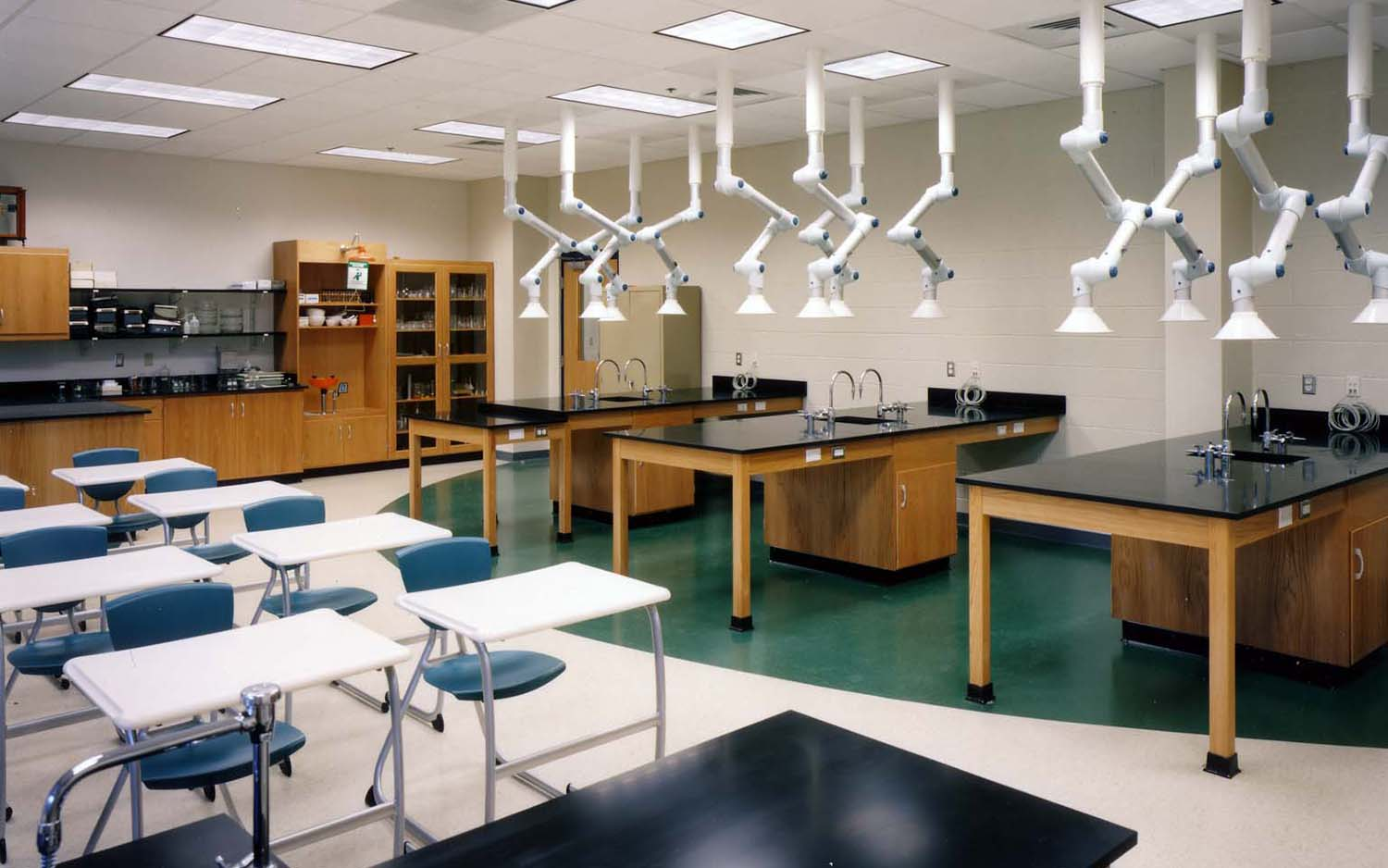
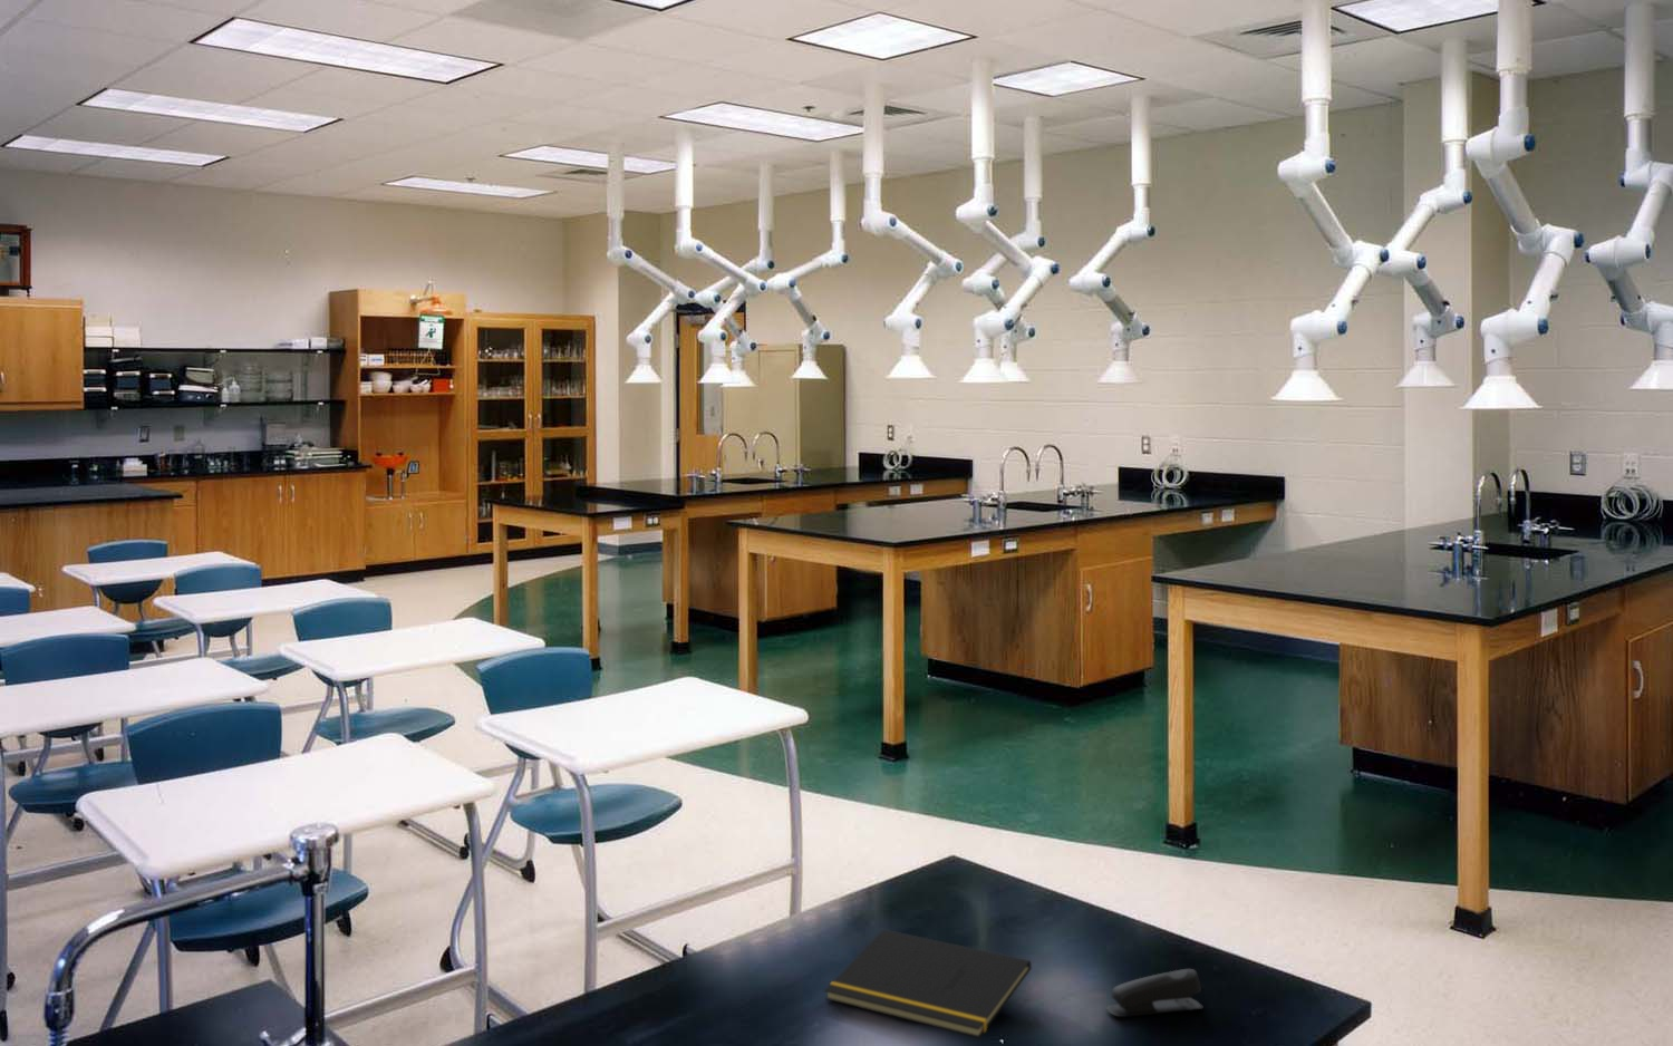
+ notepad [823,929,1033,1039]
+ stapler [1106,968,1203,1018]
